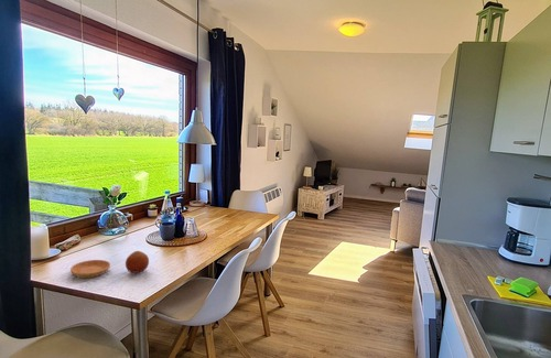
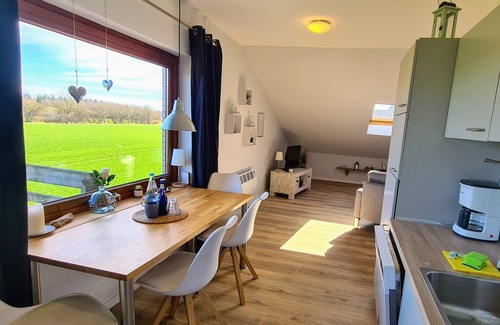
- saucer [69,259,111,279]
- fruit [125,250,150,274]
